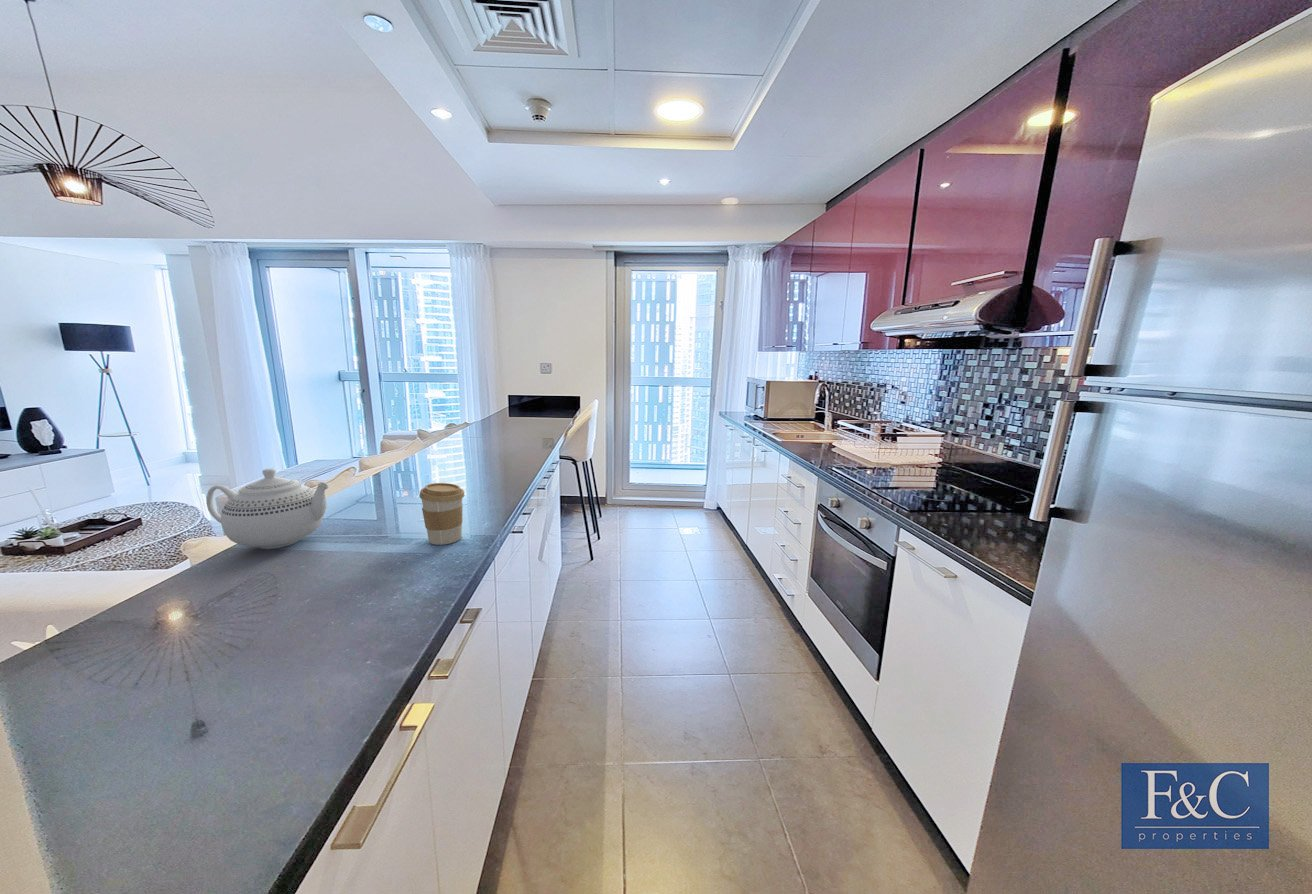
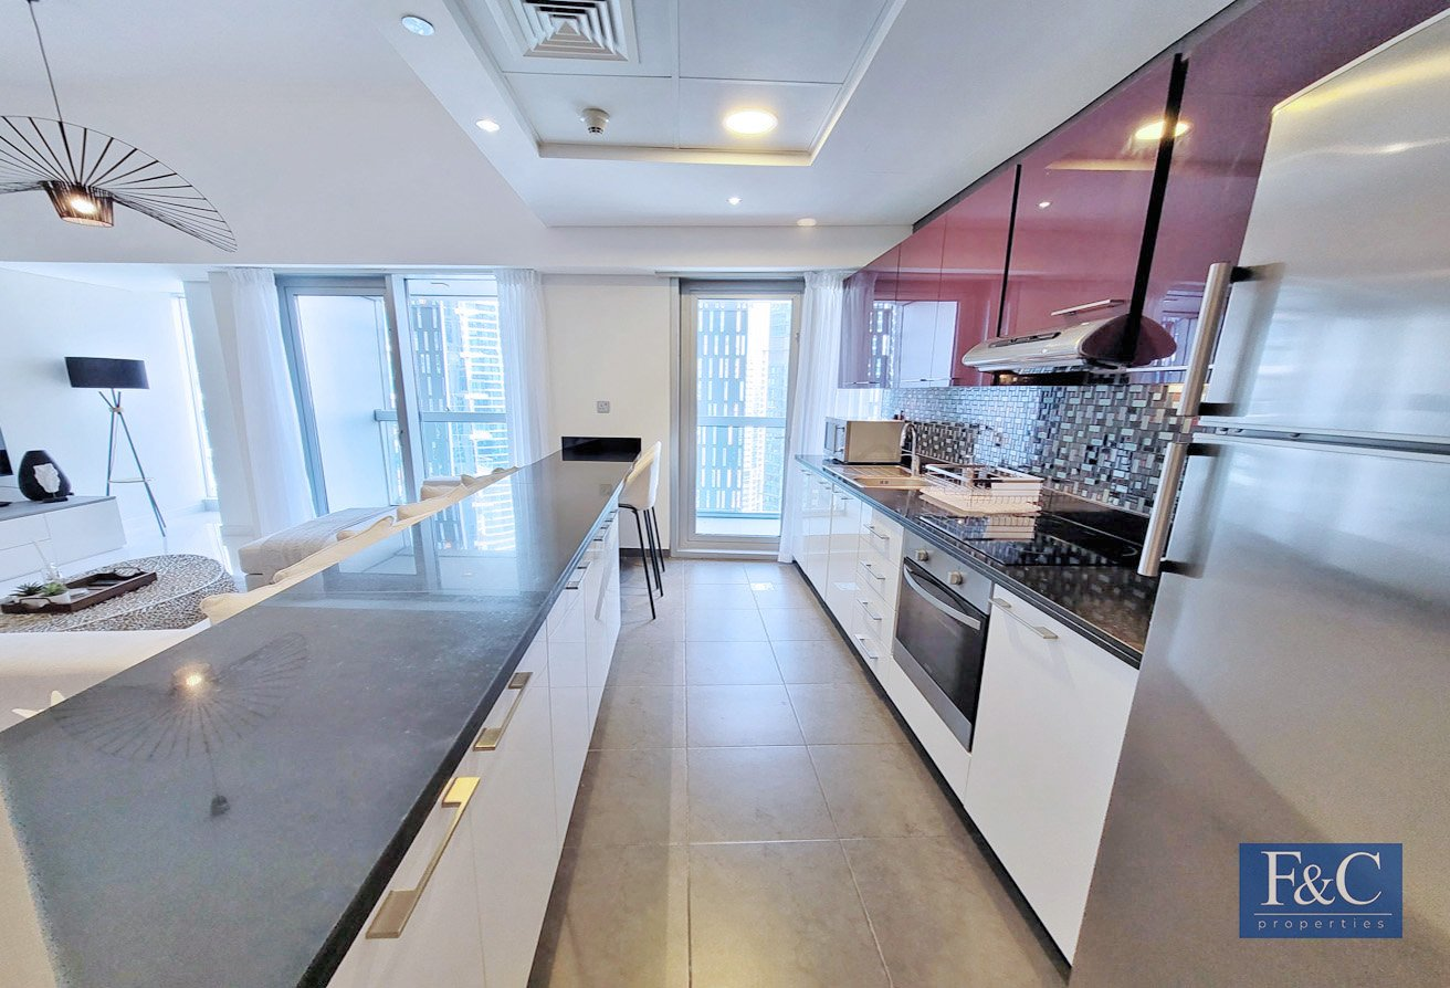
- teapot [205,467,330,550]
- coffee cup [418,482,465,546]
